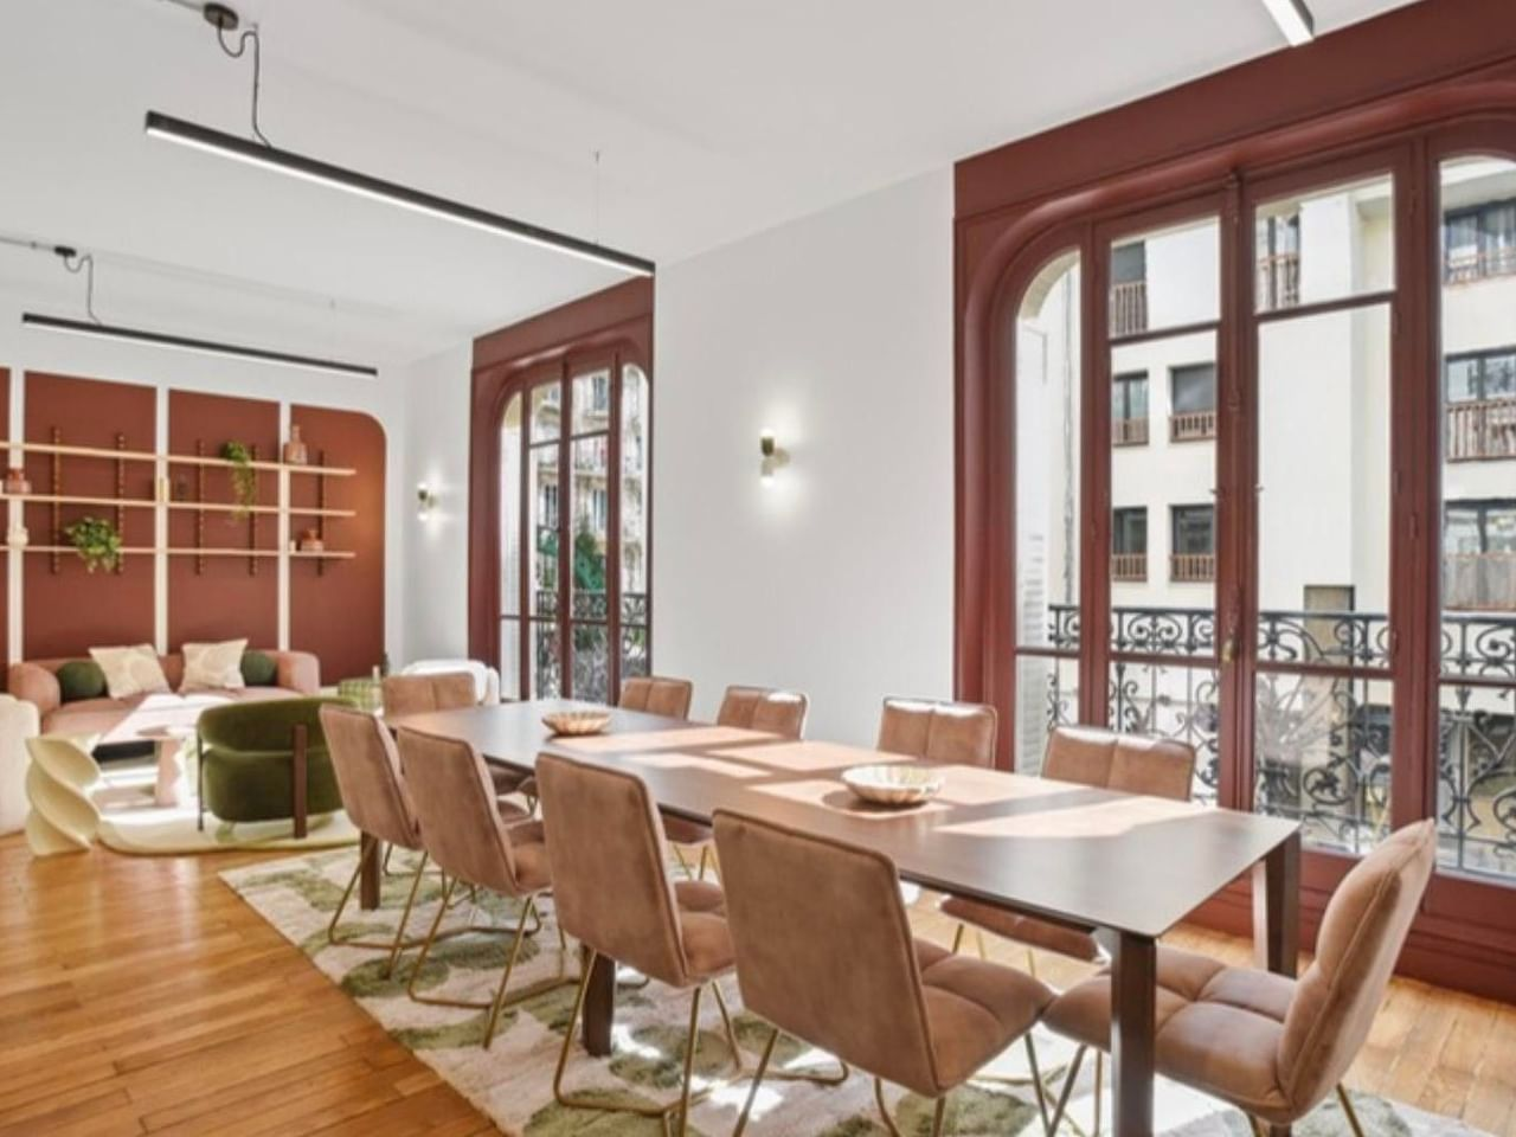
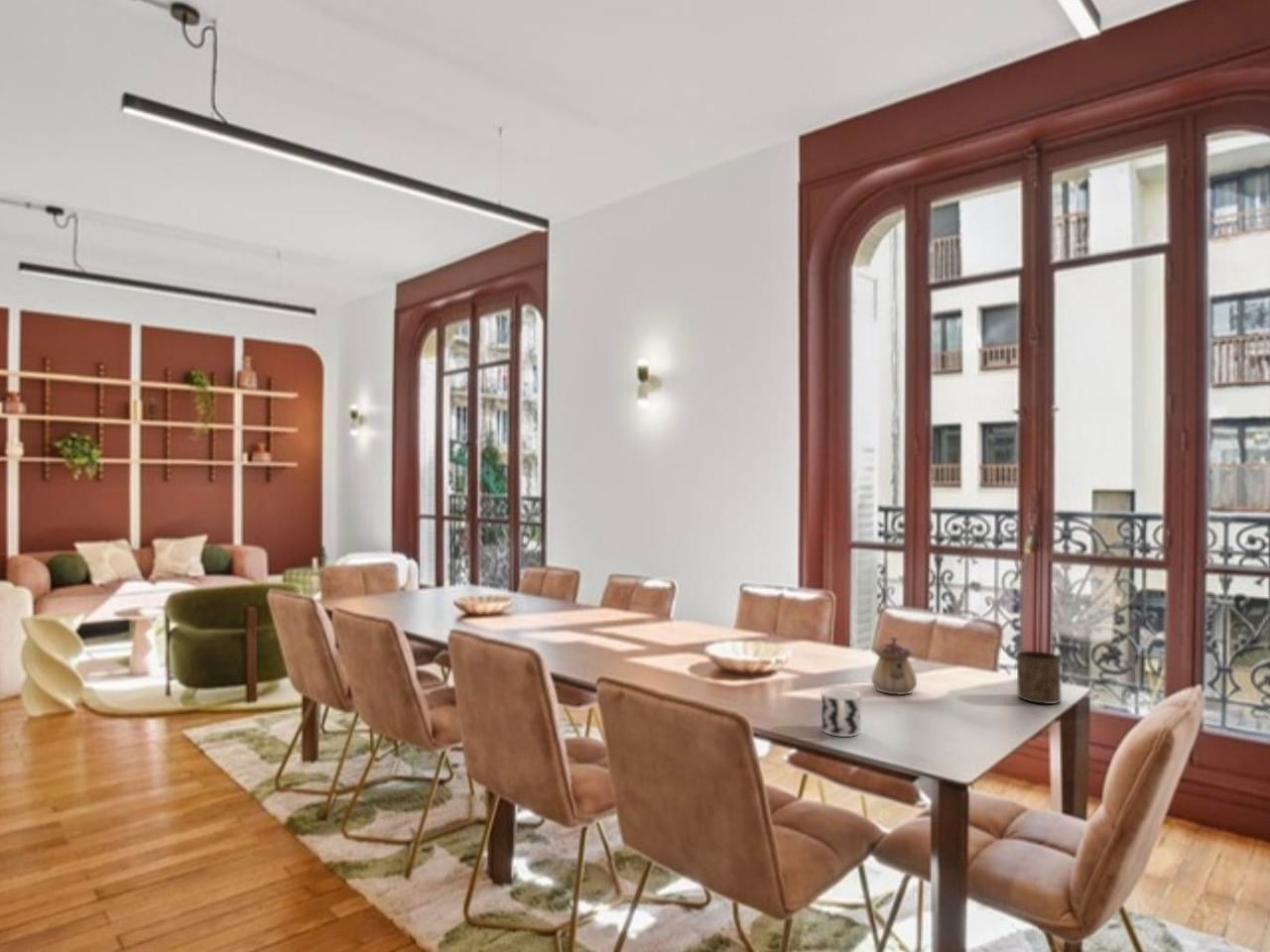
+ cup [821,687,861,738]
+ cup [1015,650,1063,705]
+ teapot [870,636,918,696]
